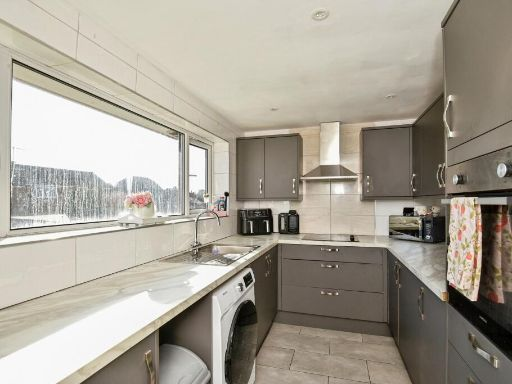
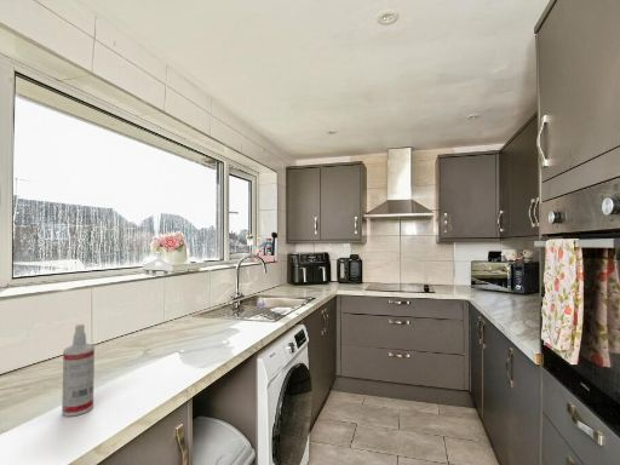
+ spray bottle [61,323,96,418]
